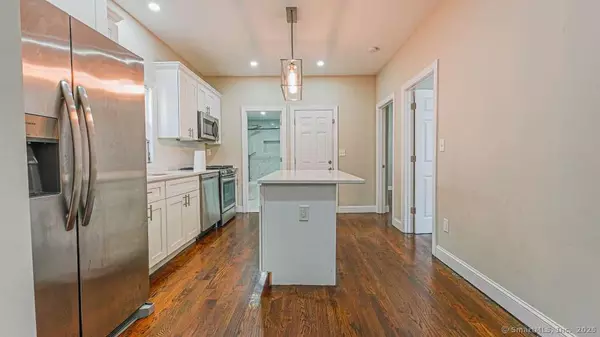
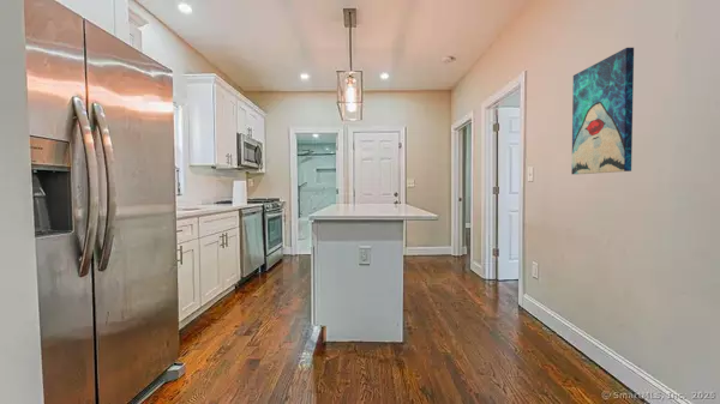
+ wall art [570,47,635,175]
